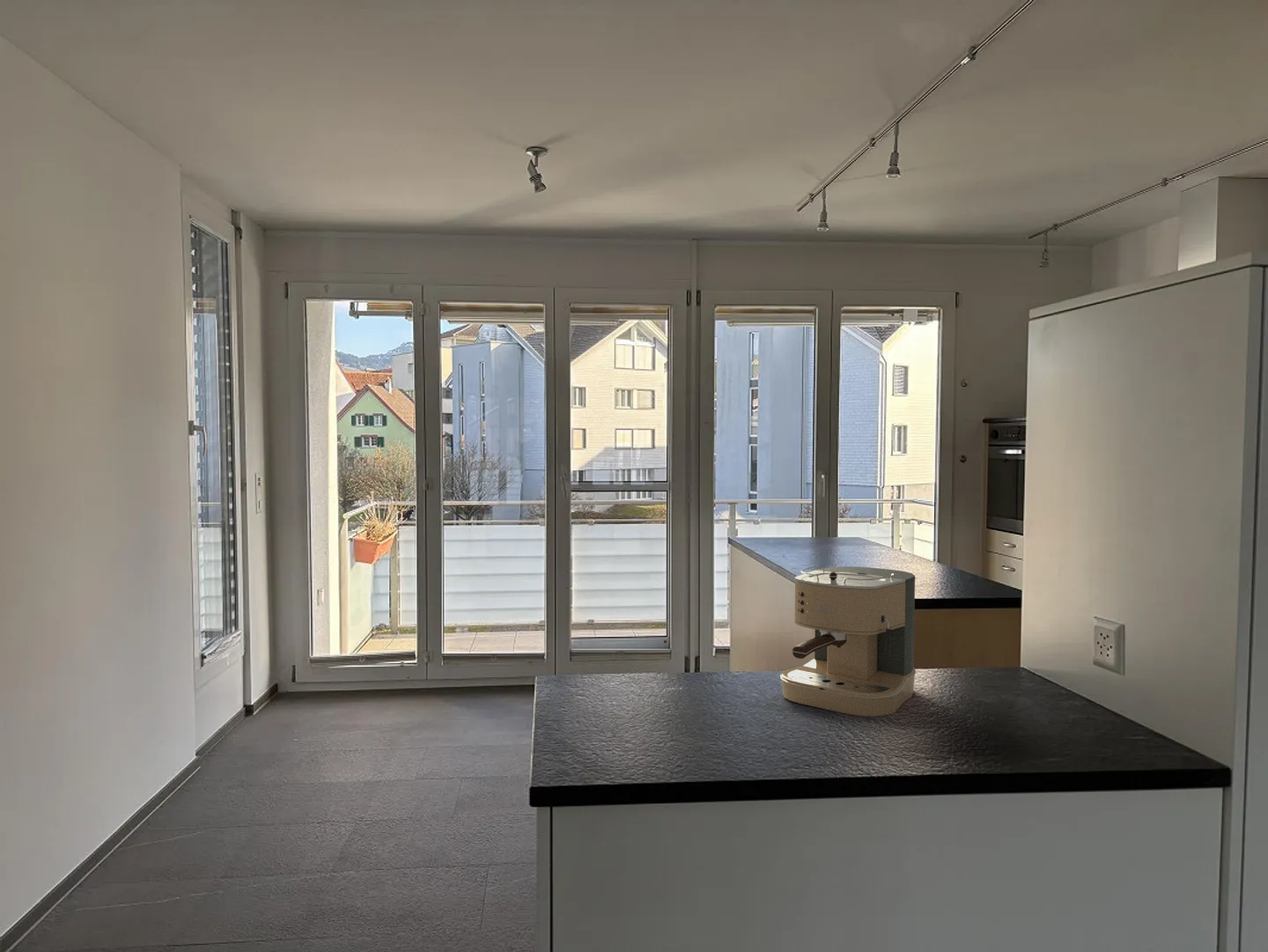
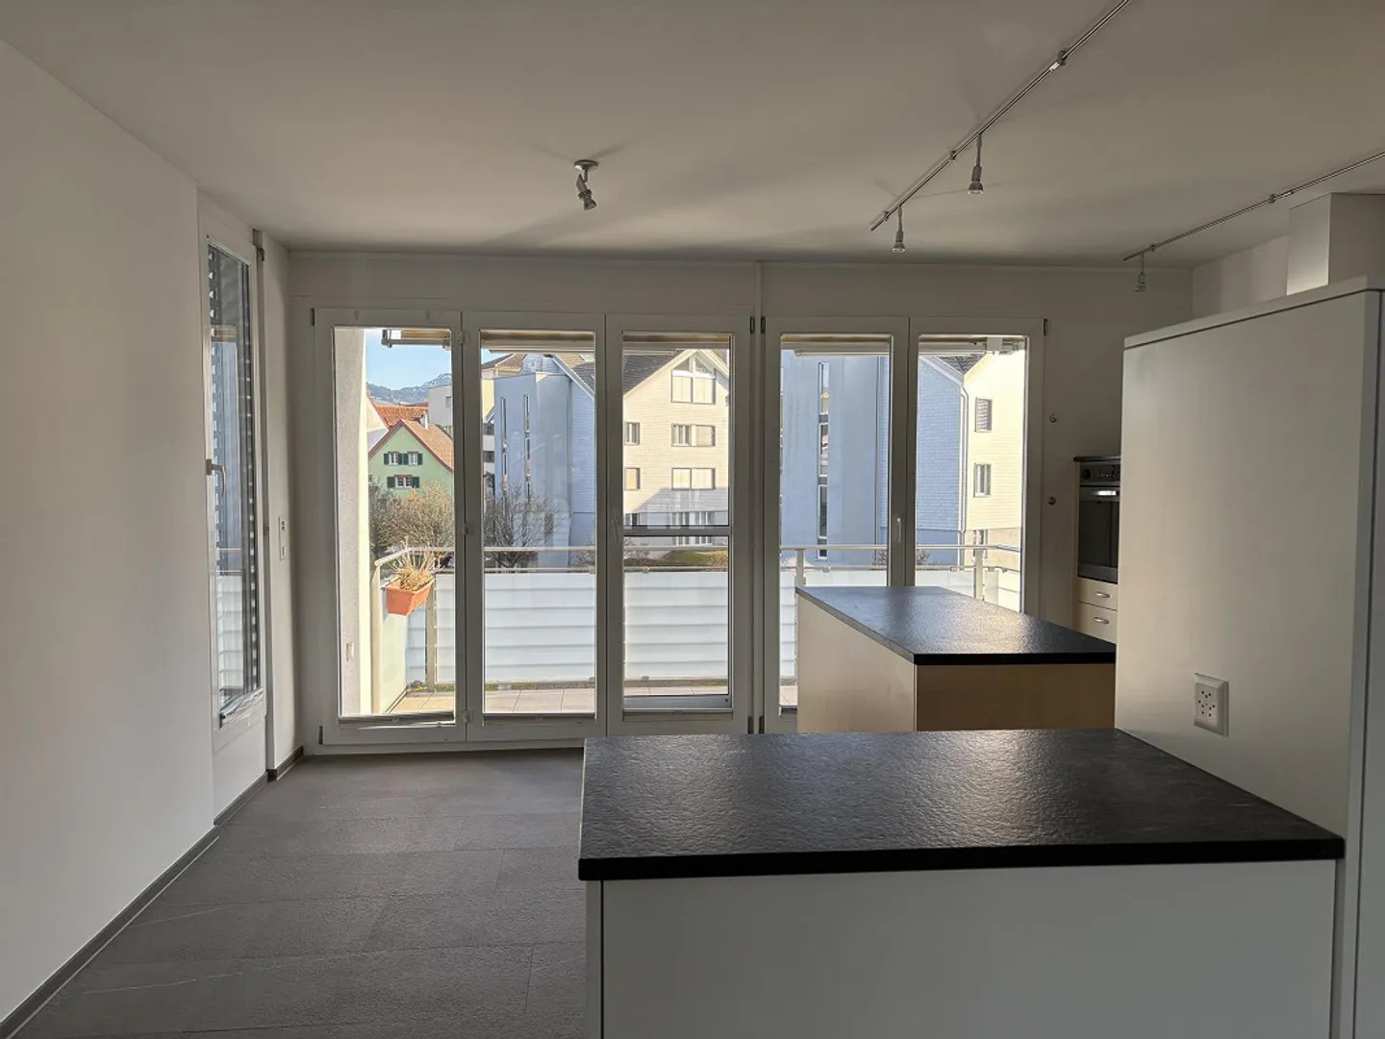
- coffee maker [779,565,917,717]
